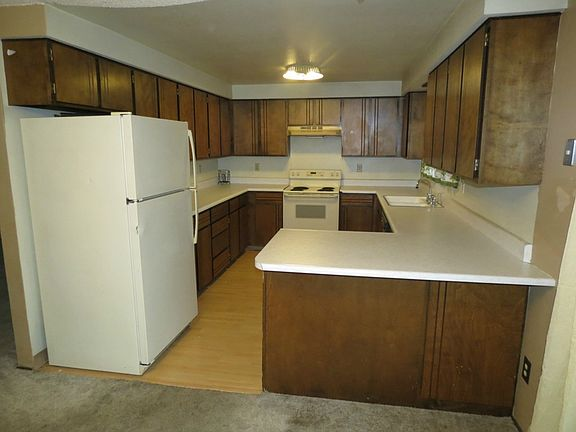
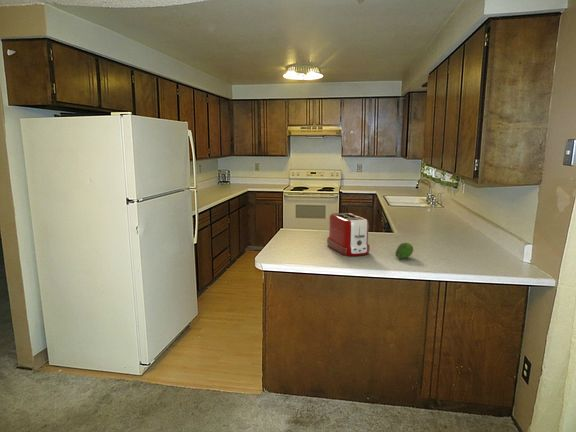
+ toaster [326,212,371,257]
+ fruit [394,242,414,260]
